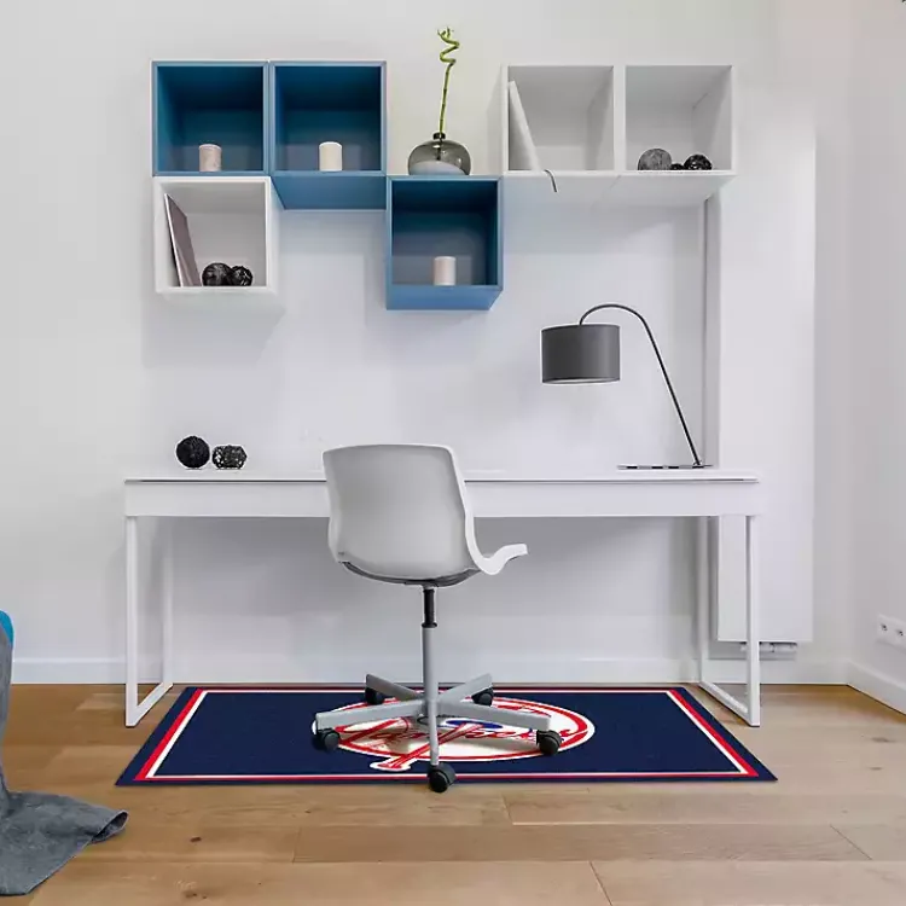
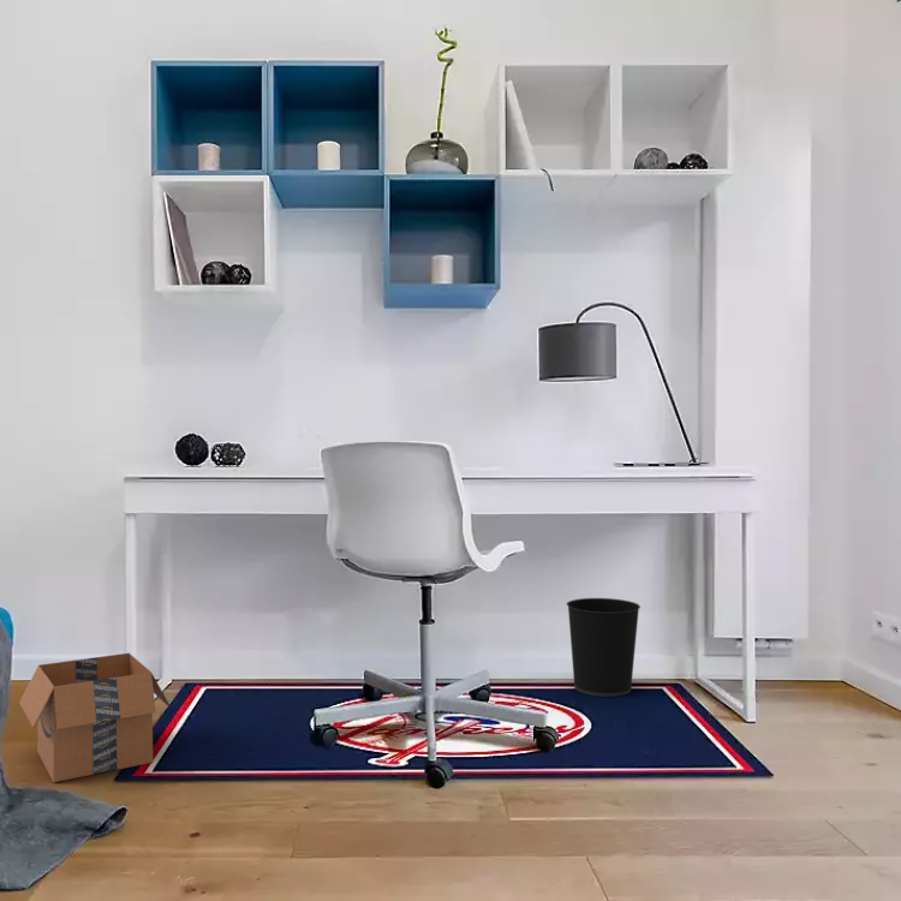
+ cardboard box [18,652,171,783]
+ wastebasket [566,597,642,698]
